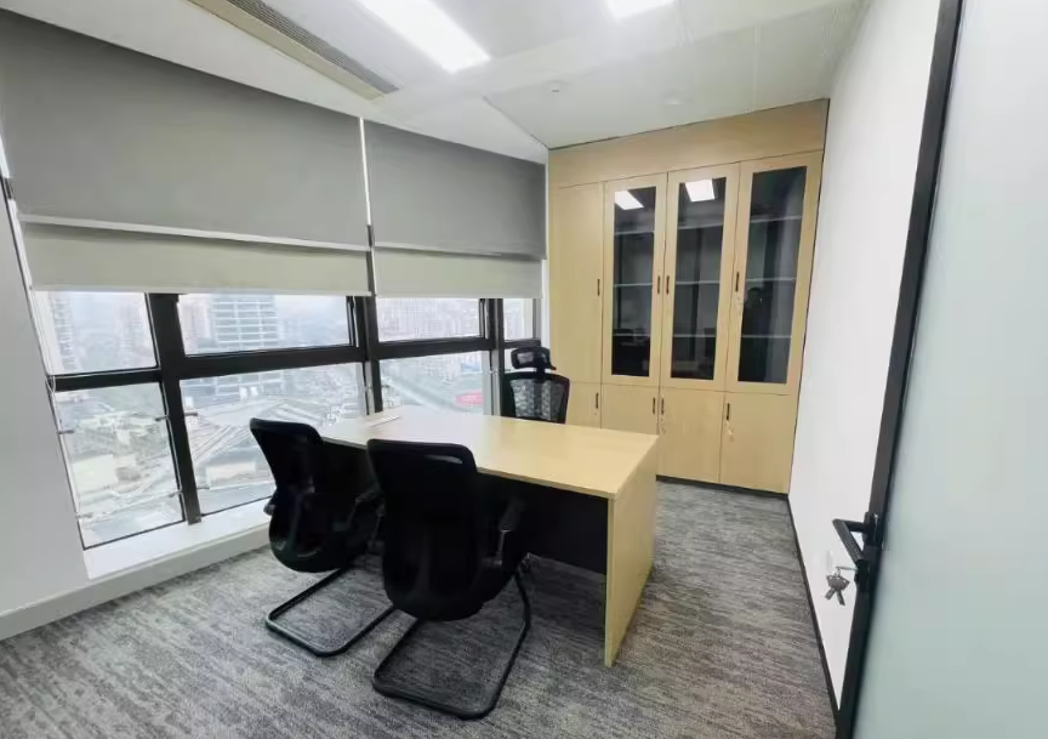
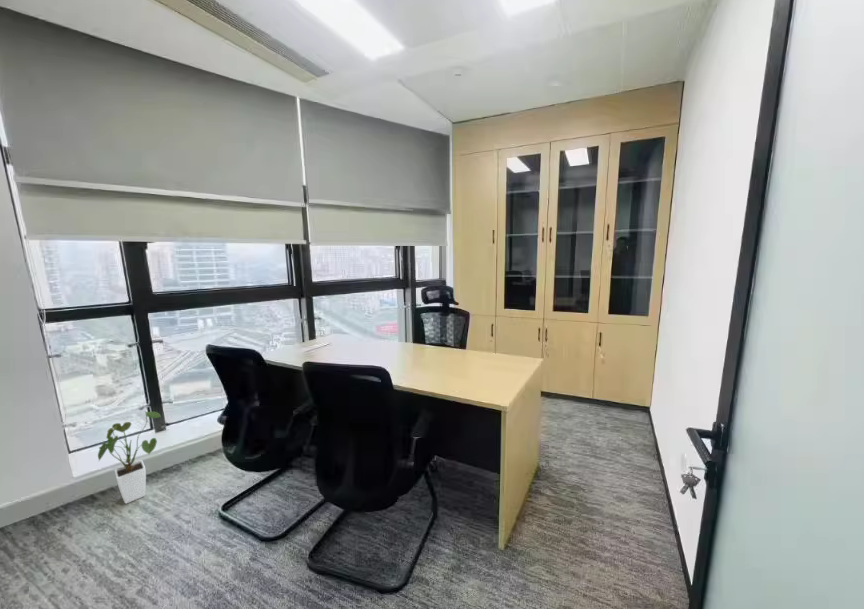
+ house plant [97,410,162,505]
